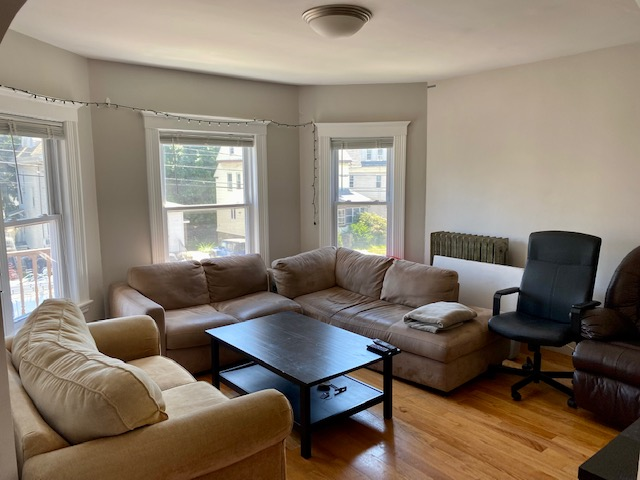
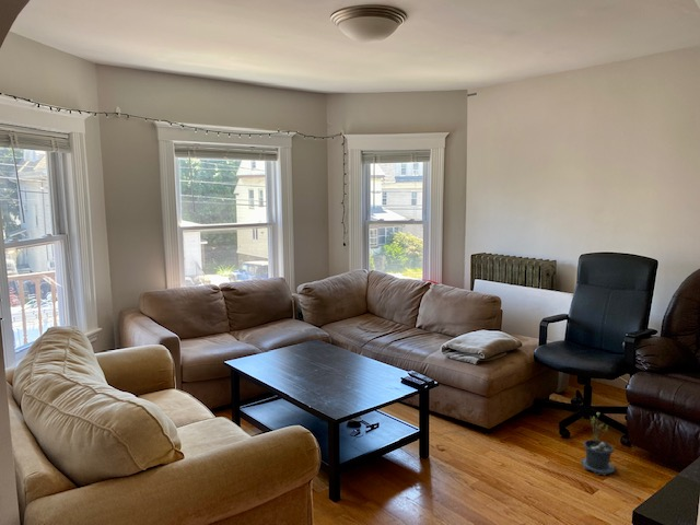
+ potted plant [580,411,616,477]
